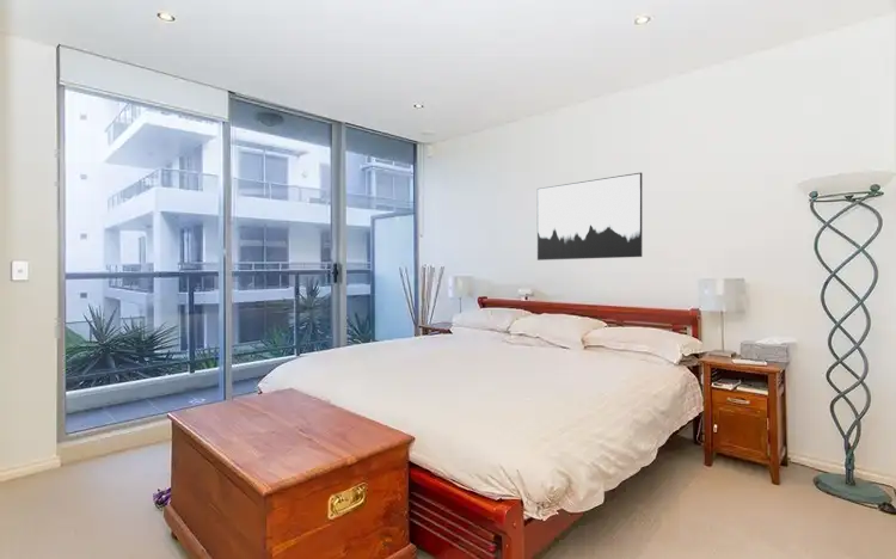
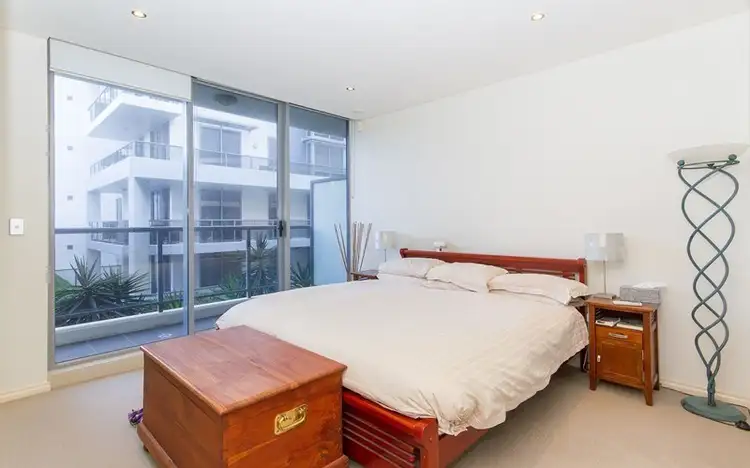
- wall art [536,172,643,262]
